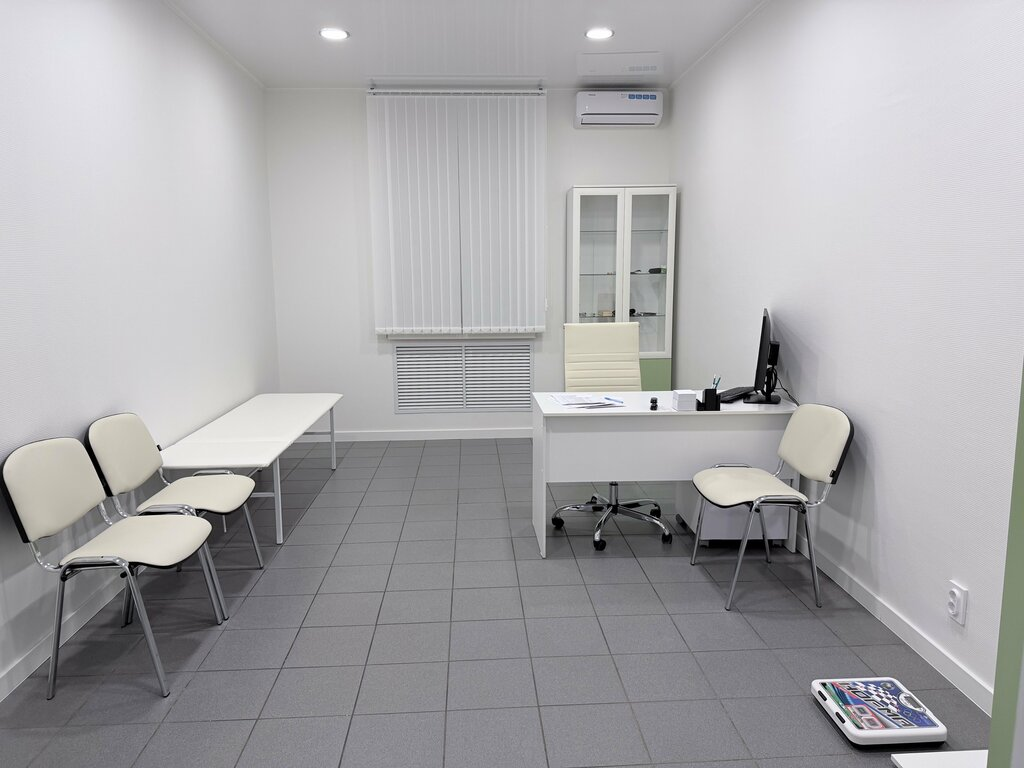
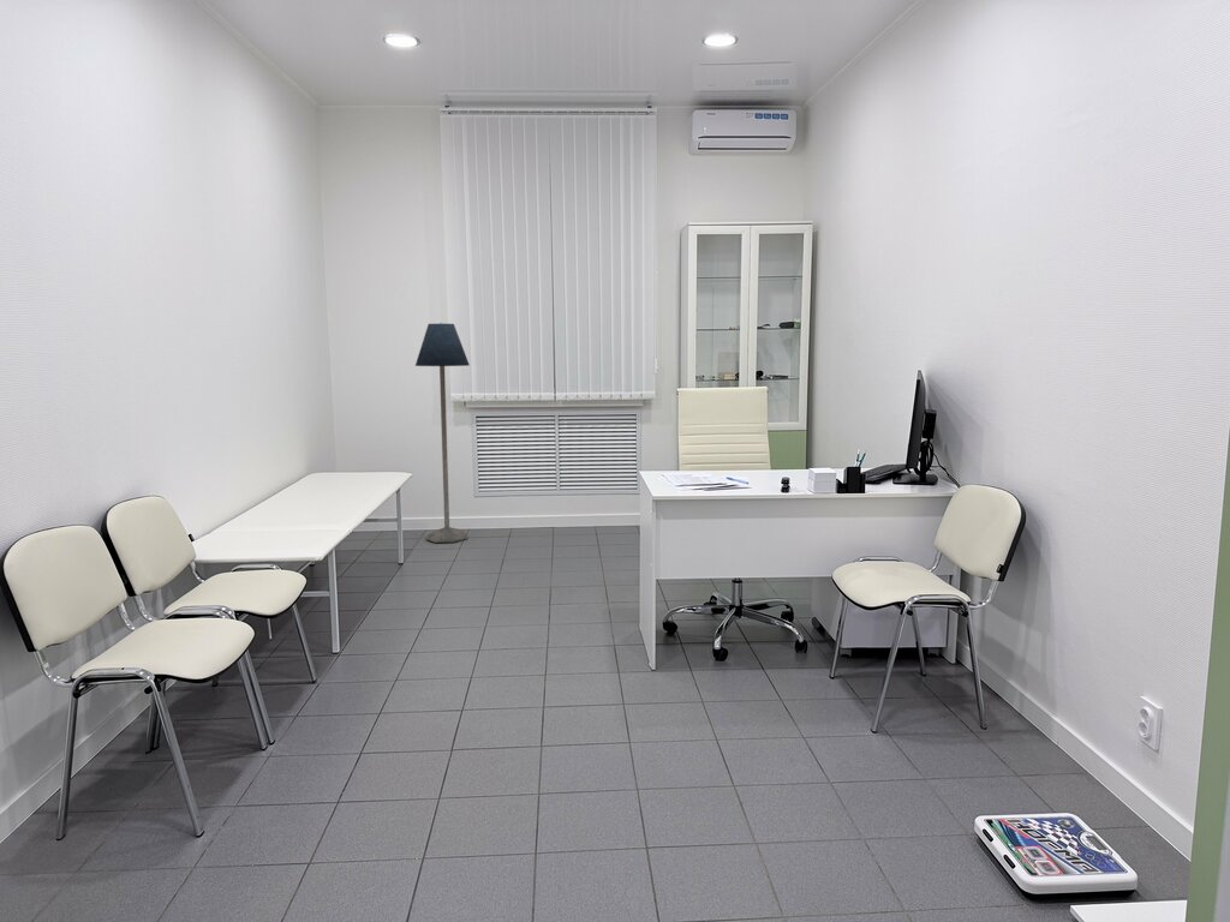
+ floor lamp [414,322,471,544]
